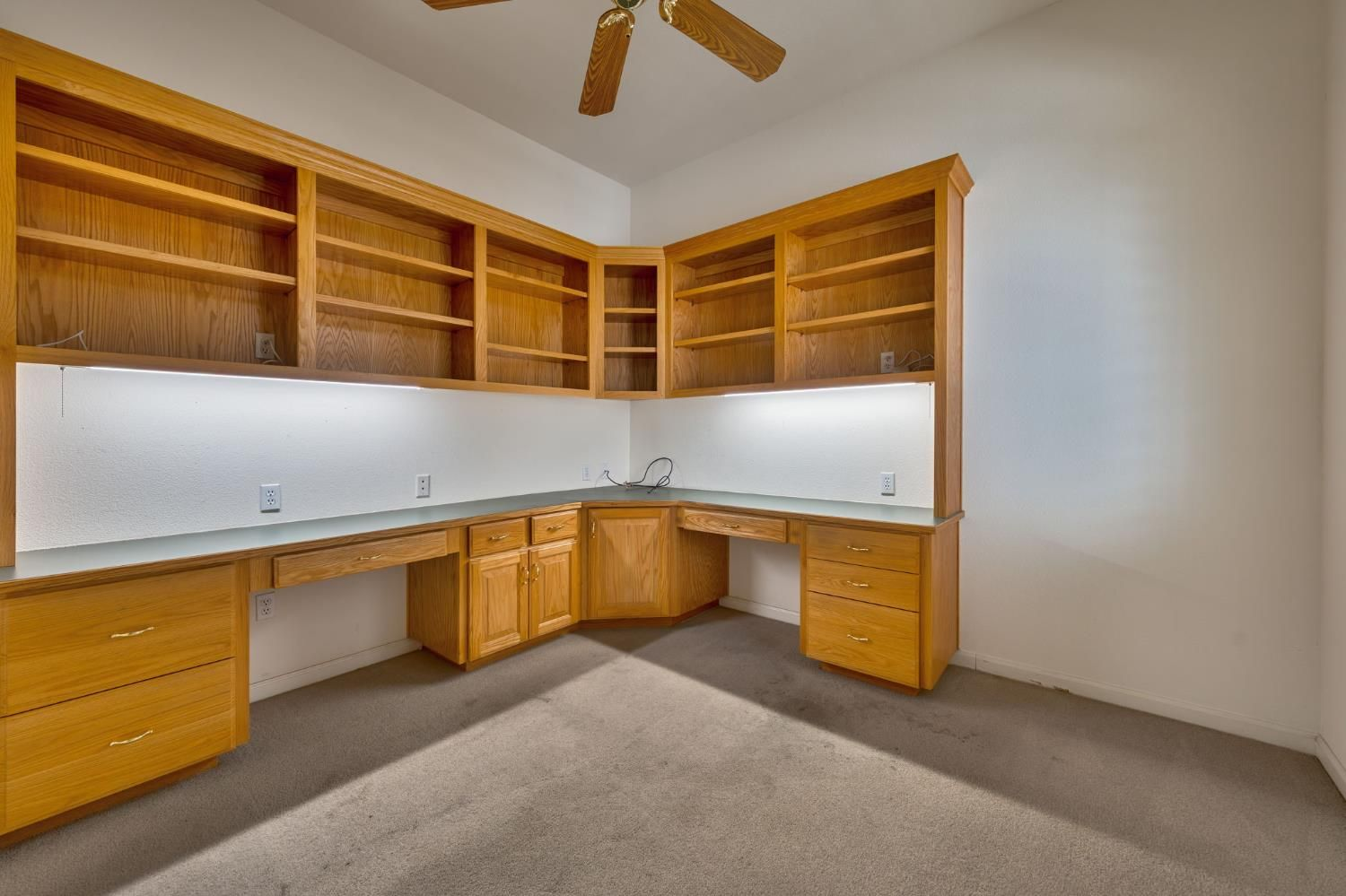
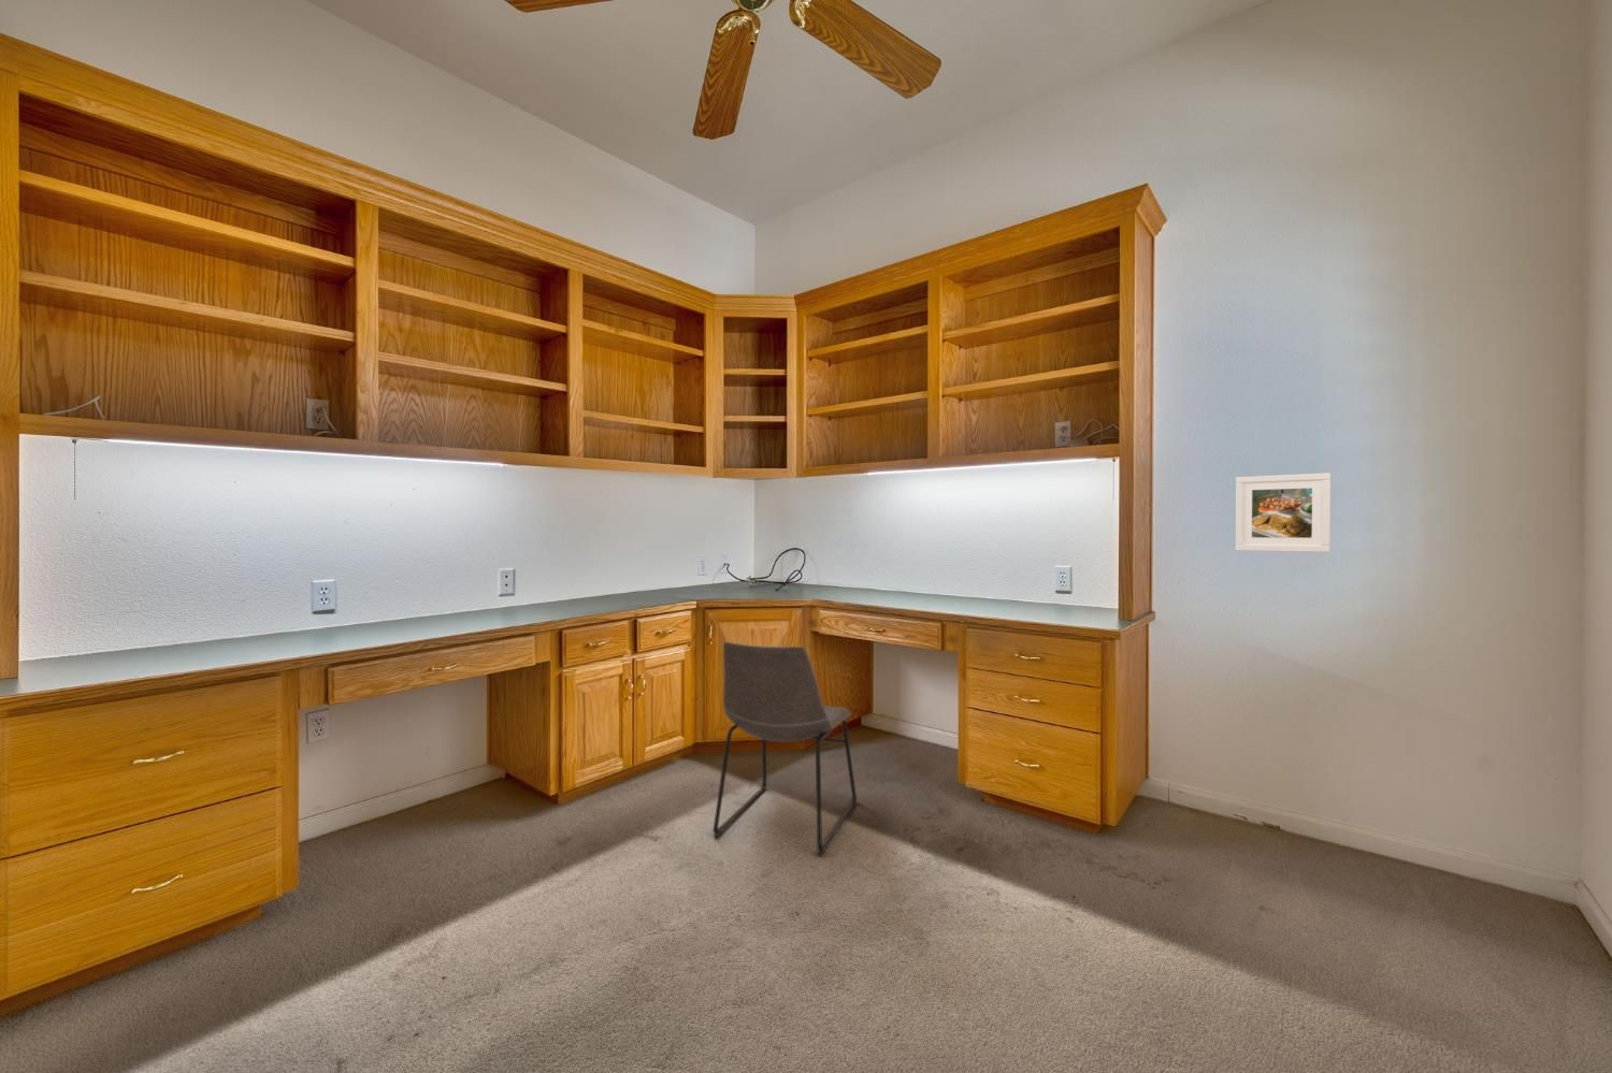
+ chair [711,641,857,857]
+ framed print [1235,472,1332,553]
